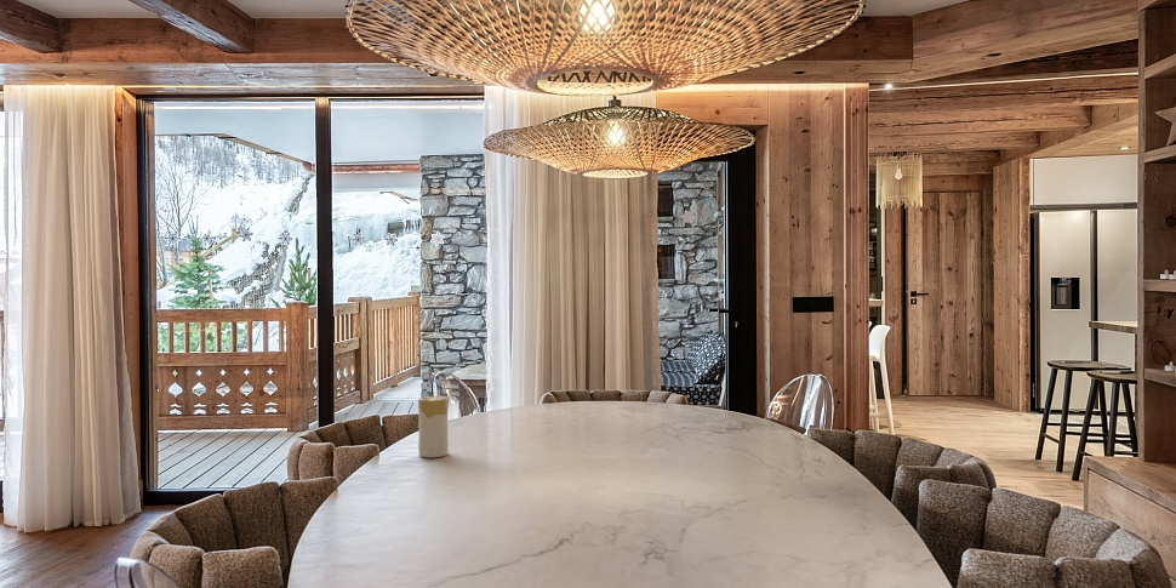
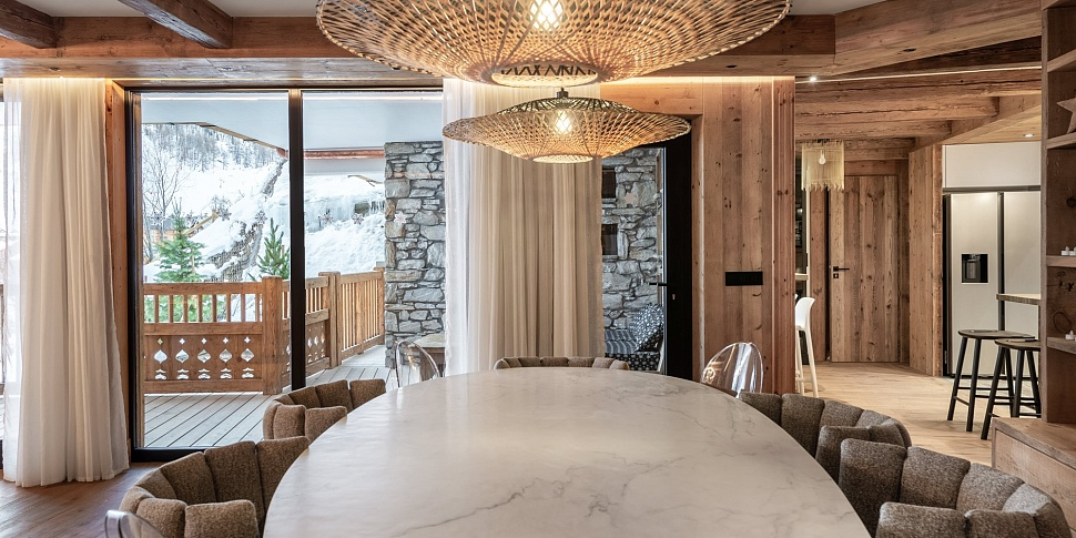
- candle [417,395,450,458]
